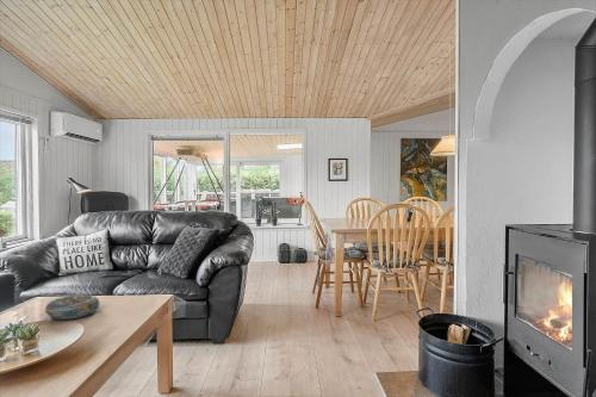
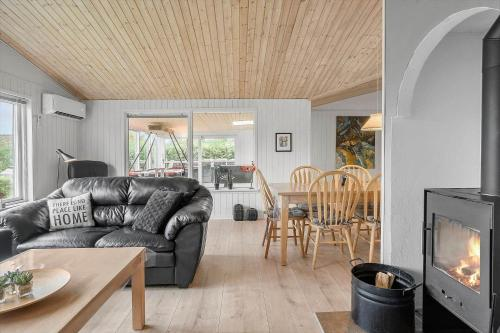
- decorative bowl [43,293,101,321]
